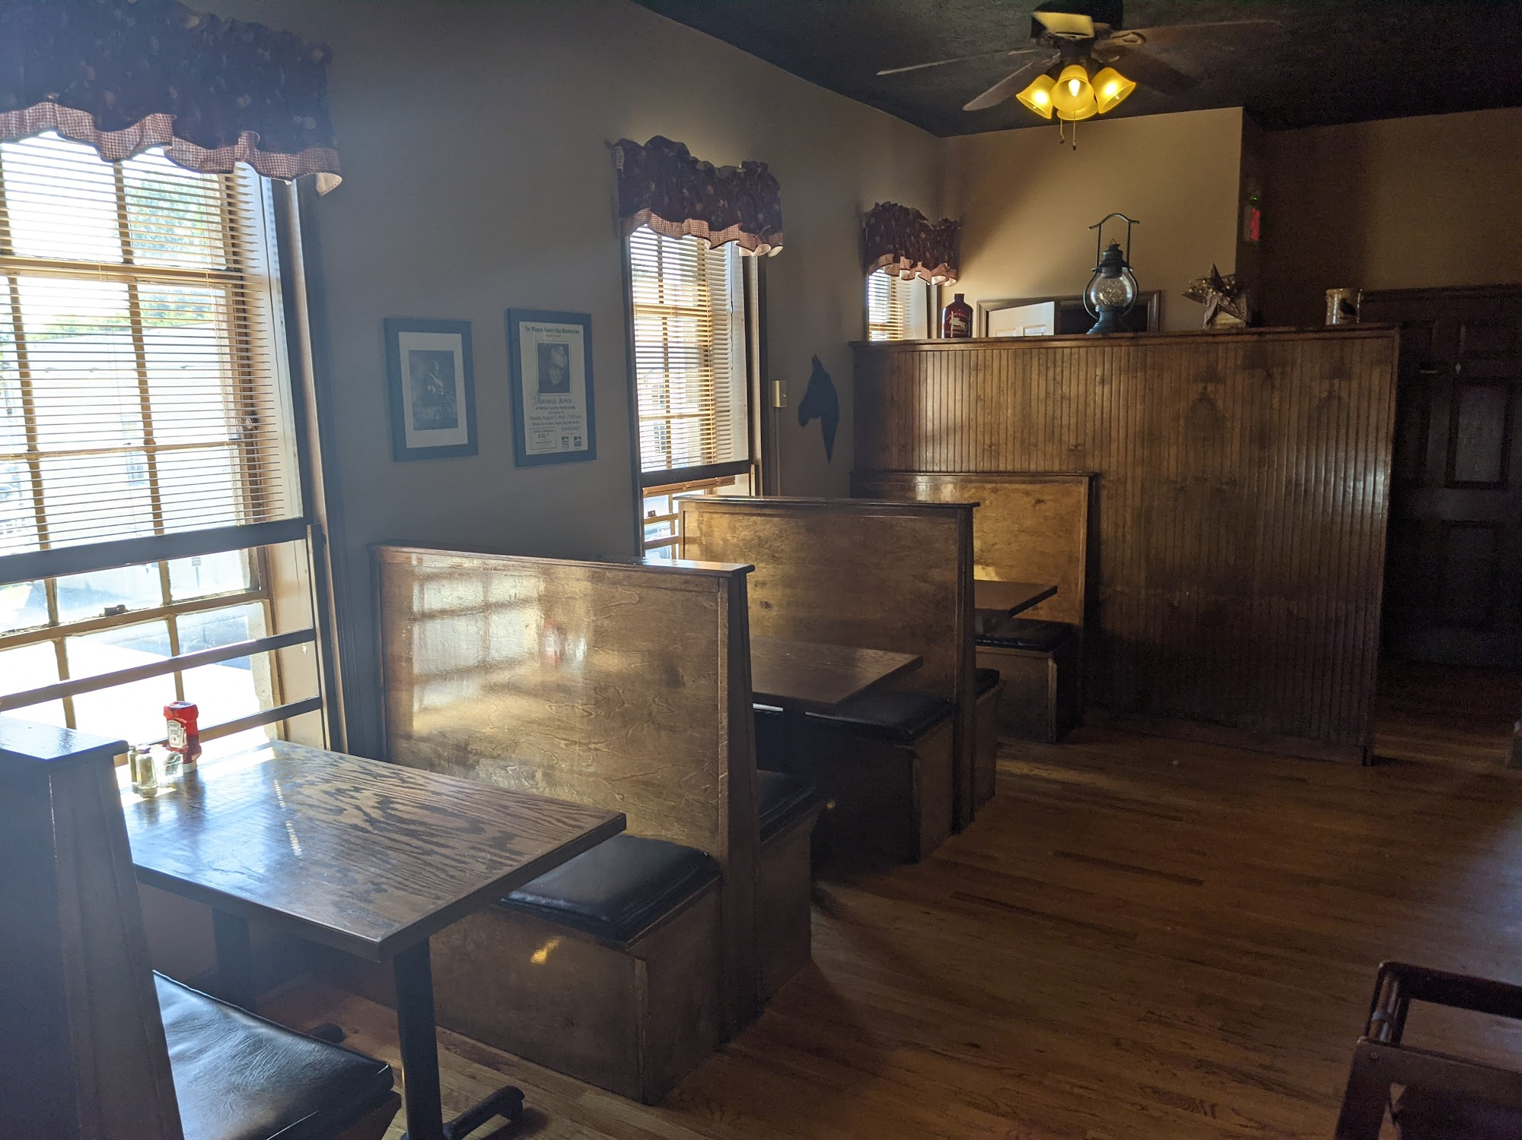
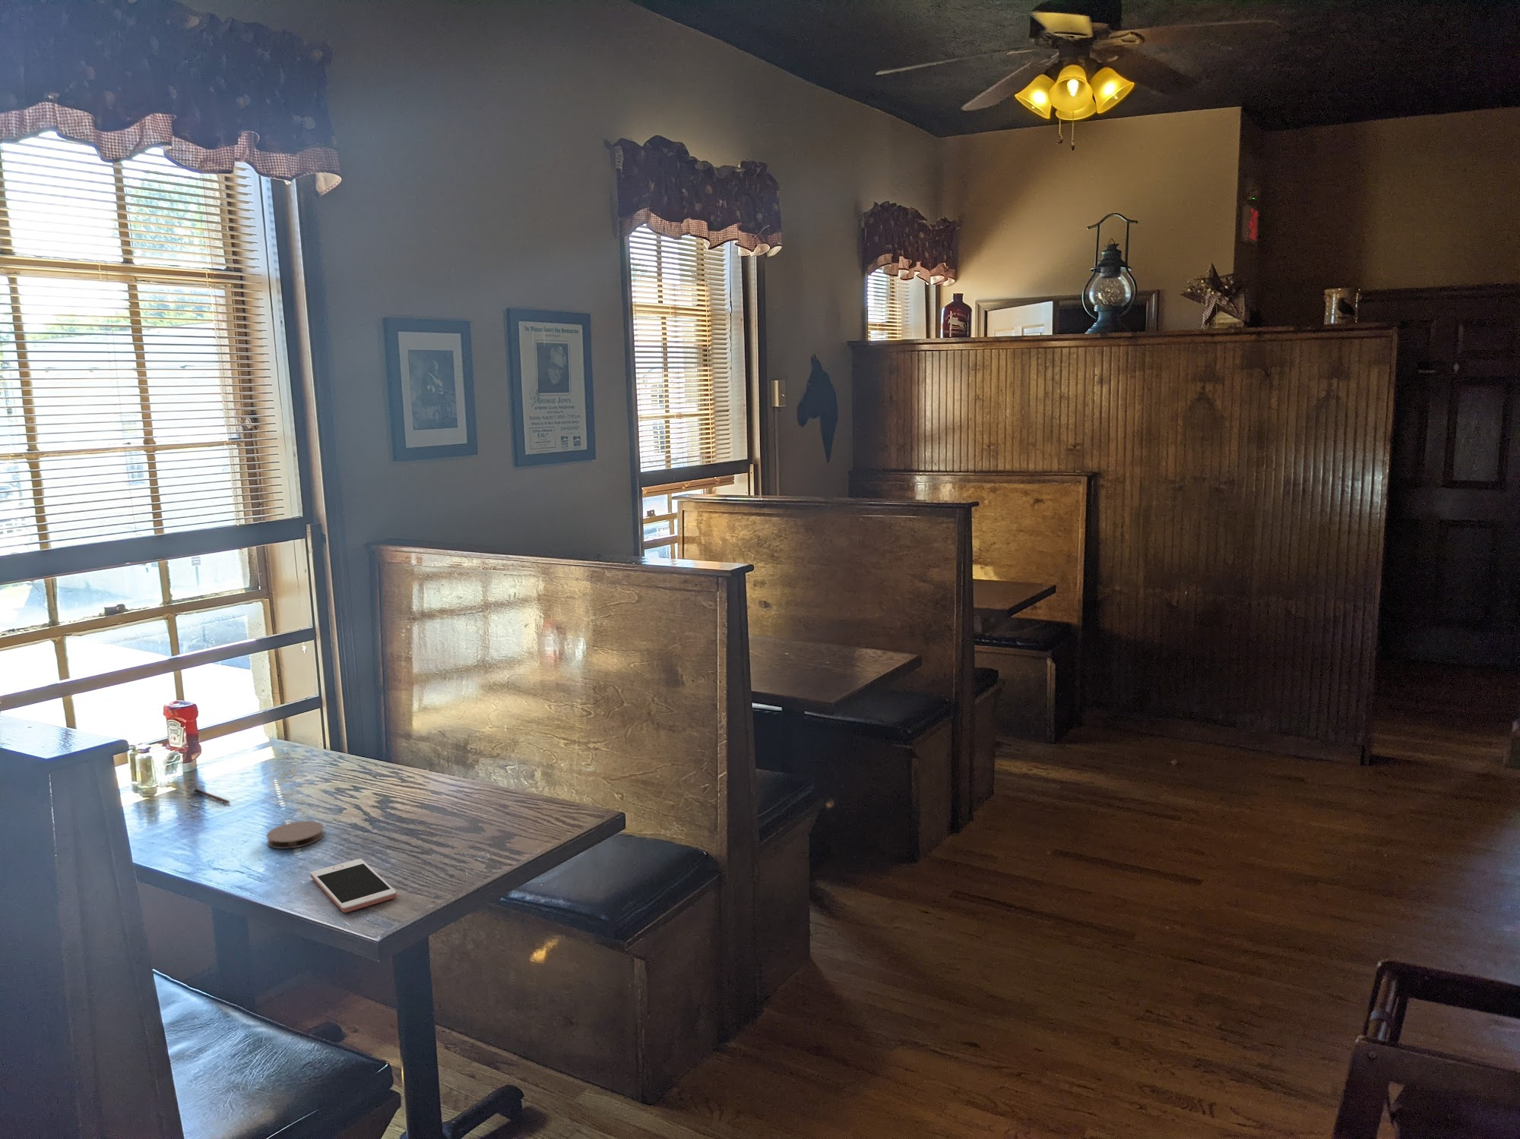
+ pen [190,788,231,805]
+ cell phone [309,858,397,914]
+ coaster [266,820,326,849]
